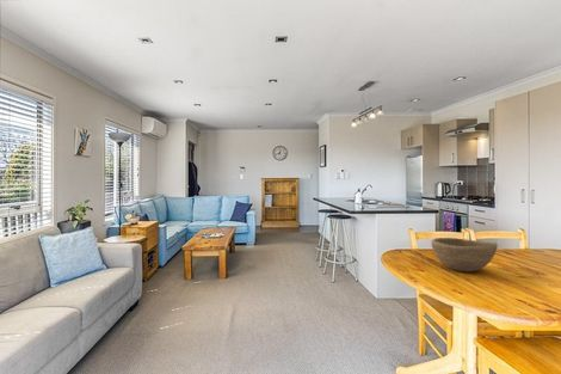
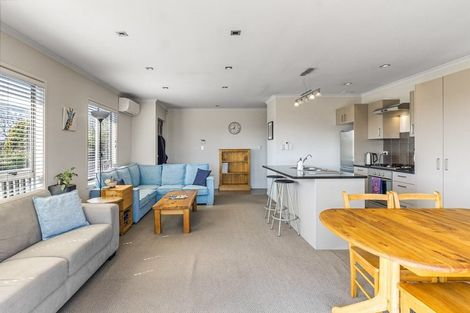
- bowl [430,237,499,272]
